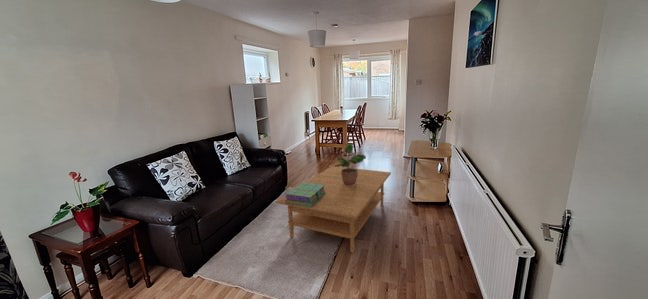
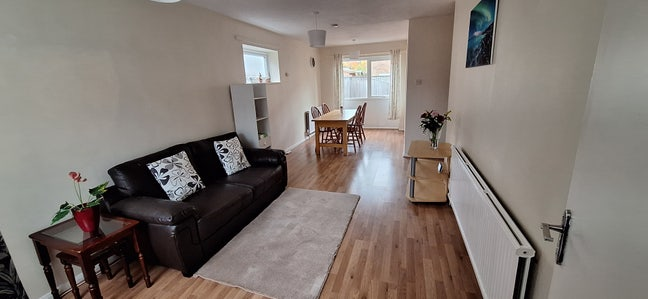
- coffee table [275,165,392,254]
- potted plant [334,143,367,186]
- stack of books [285,182,326,207]
